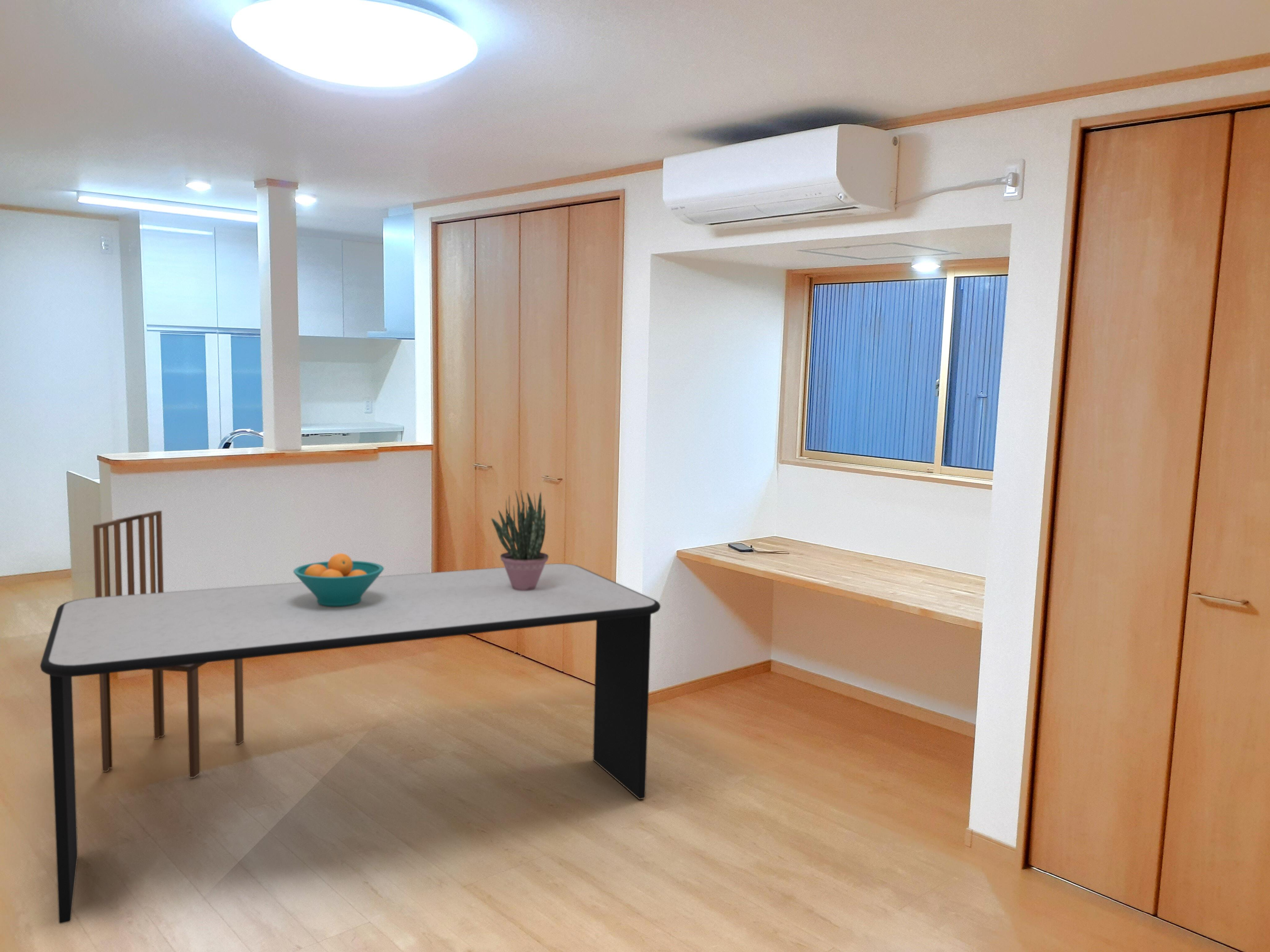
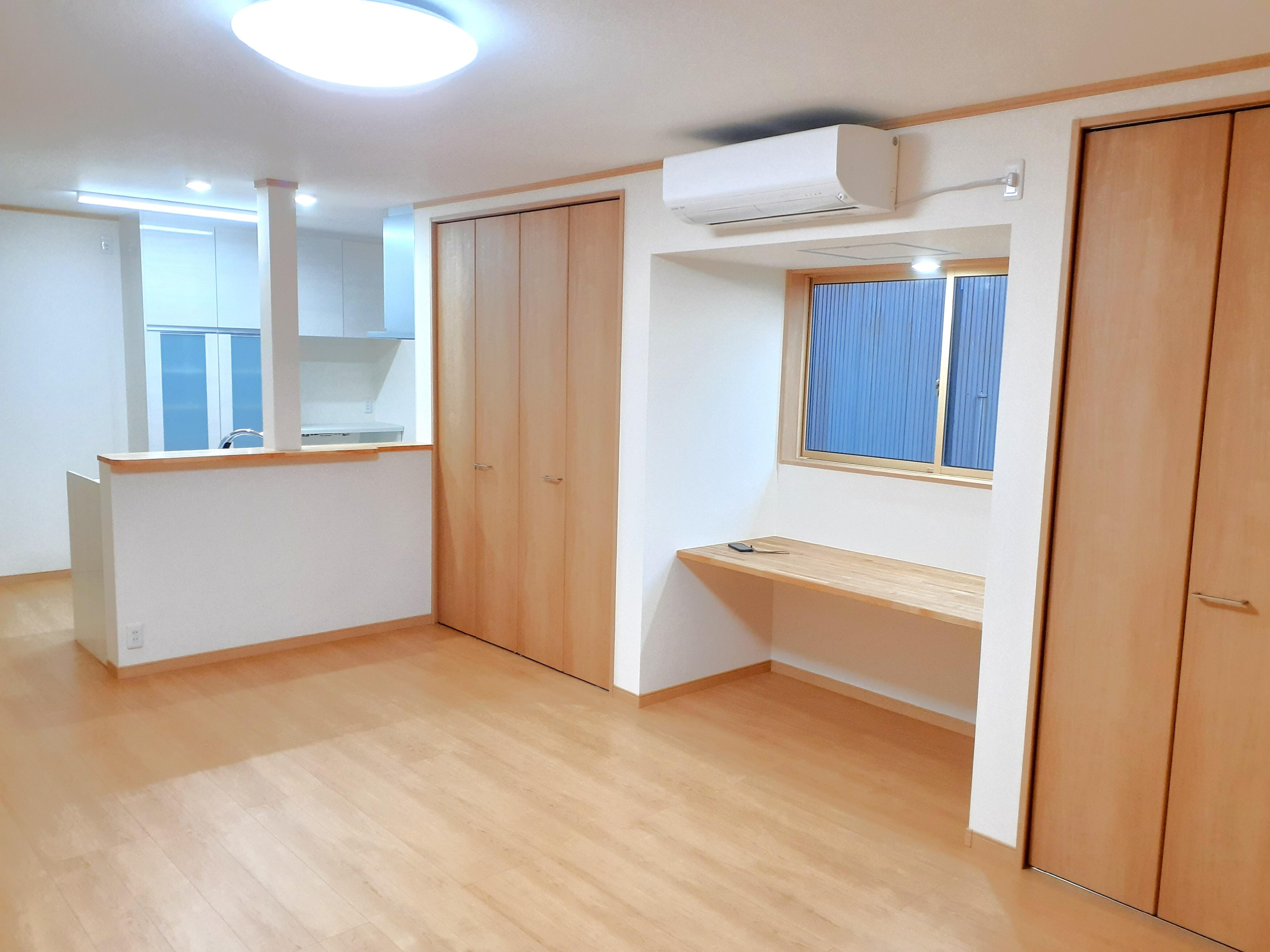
- dining chair [93,510,244,778]
- dining table [40,563,661,924]
- fruit bowl [293,553,384,607]
- potted plant [491,489,549,591]
